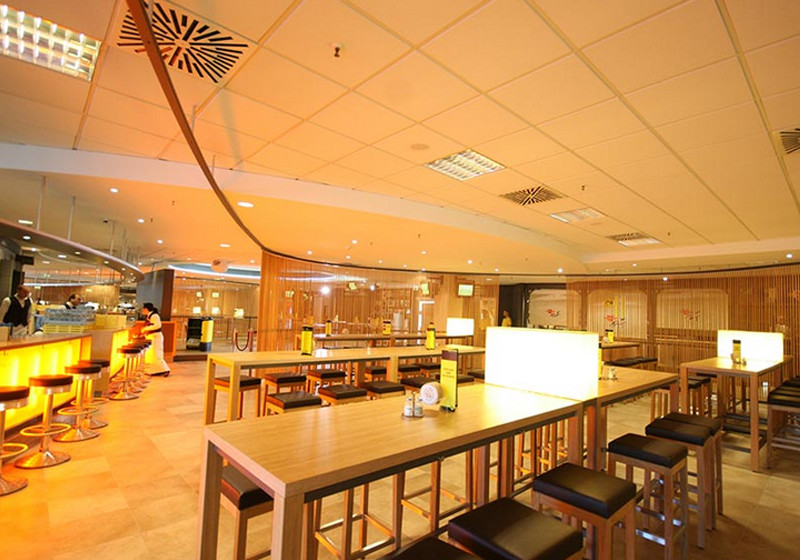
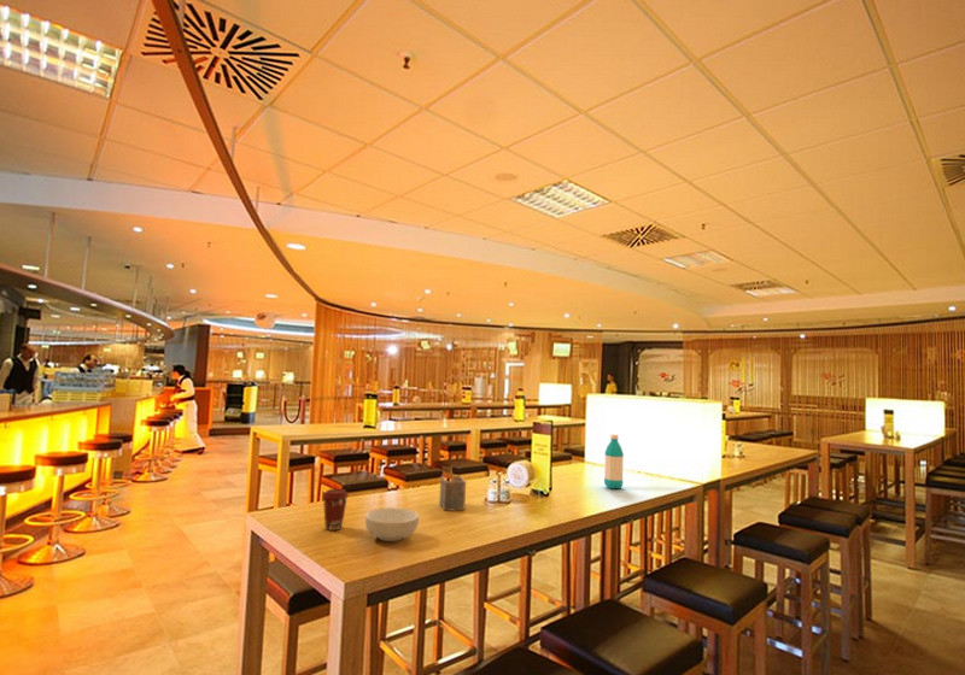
+ water bottle [603,433,625,489]
+ coffee cup [321,487,350,532]
+ napkin holder [438,465,467,512]
+ cereal bowl [364,506,420,542]
